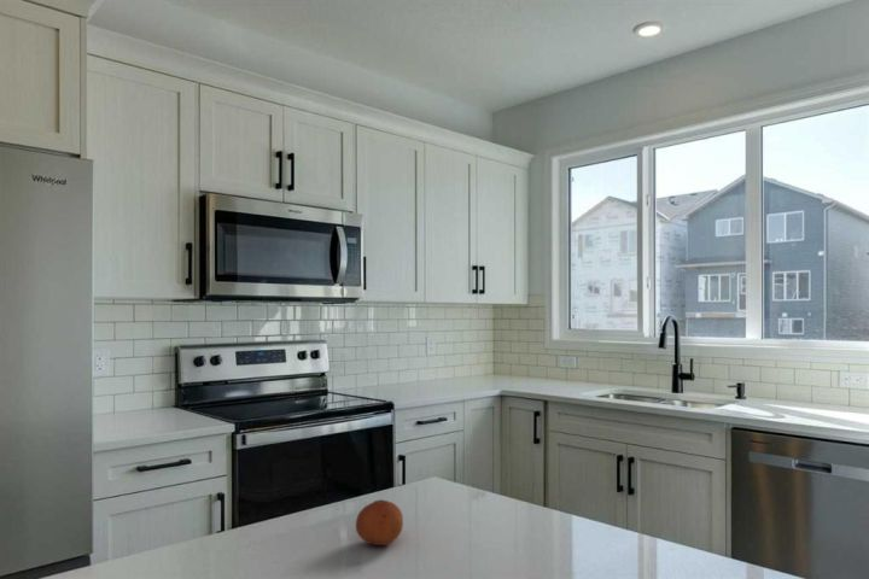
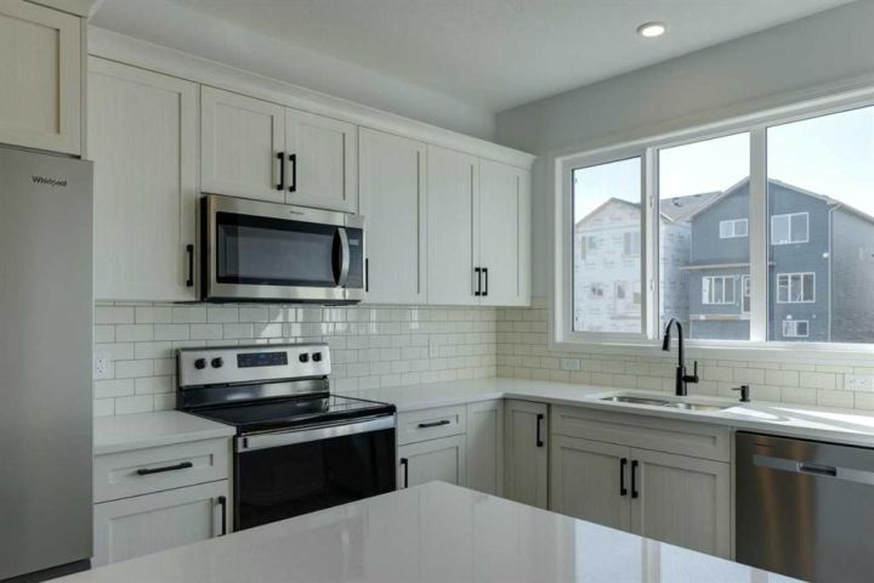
- fruit [355,498,404,546]
